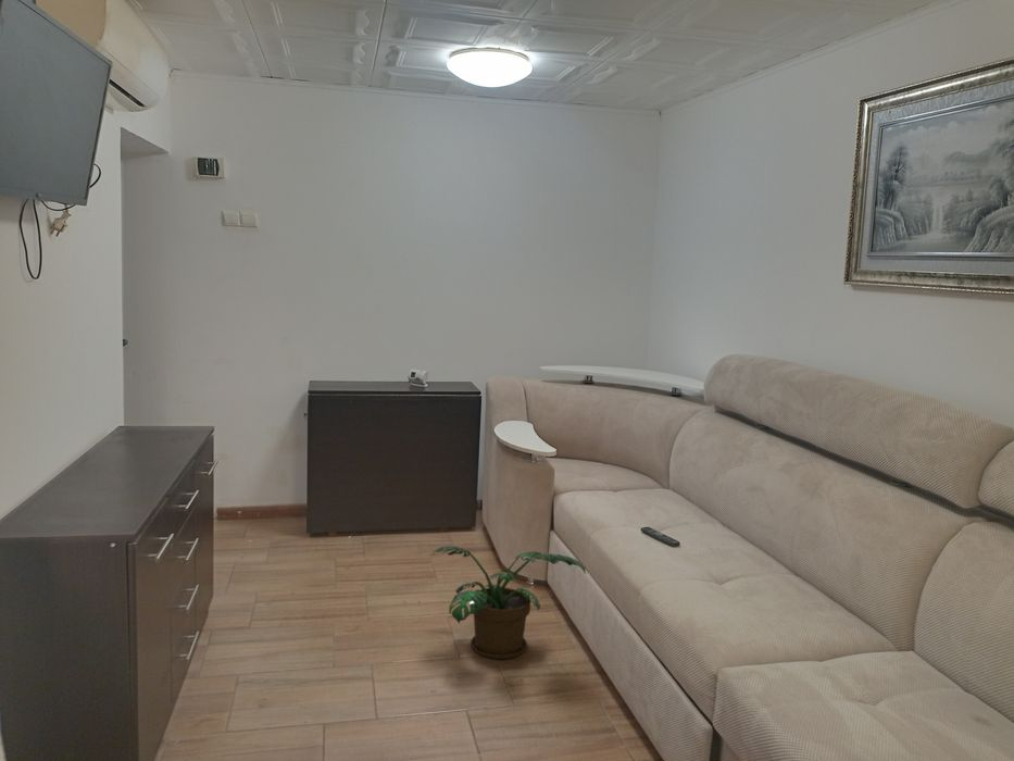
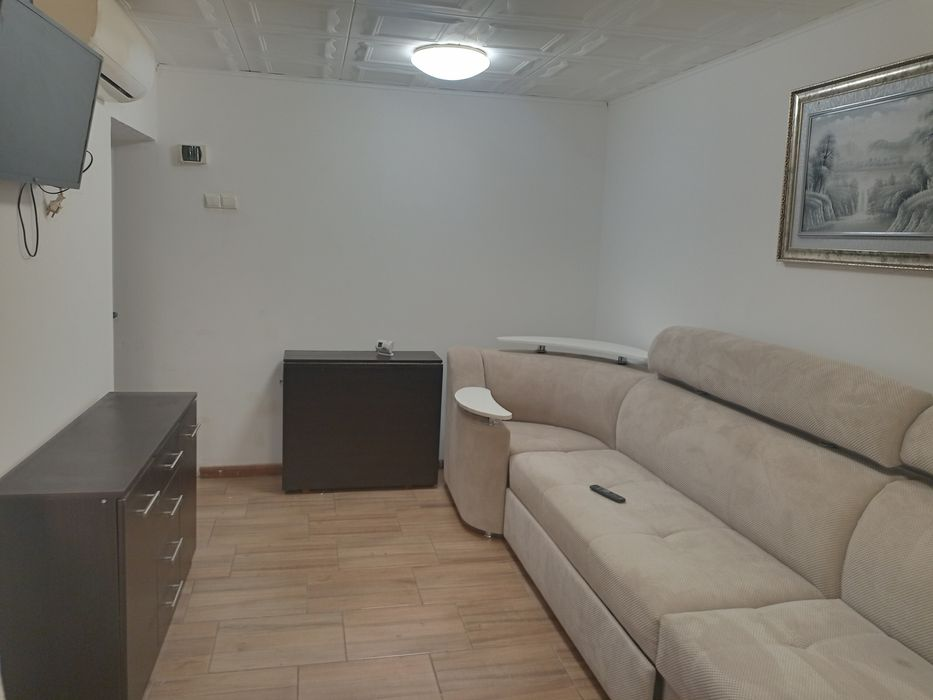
- potted plant [431,545,587,660]
